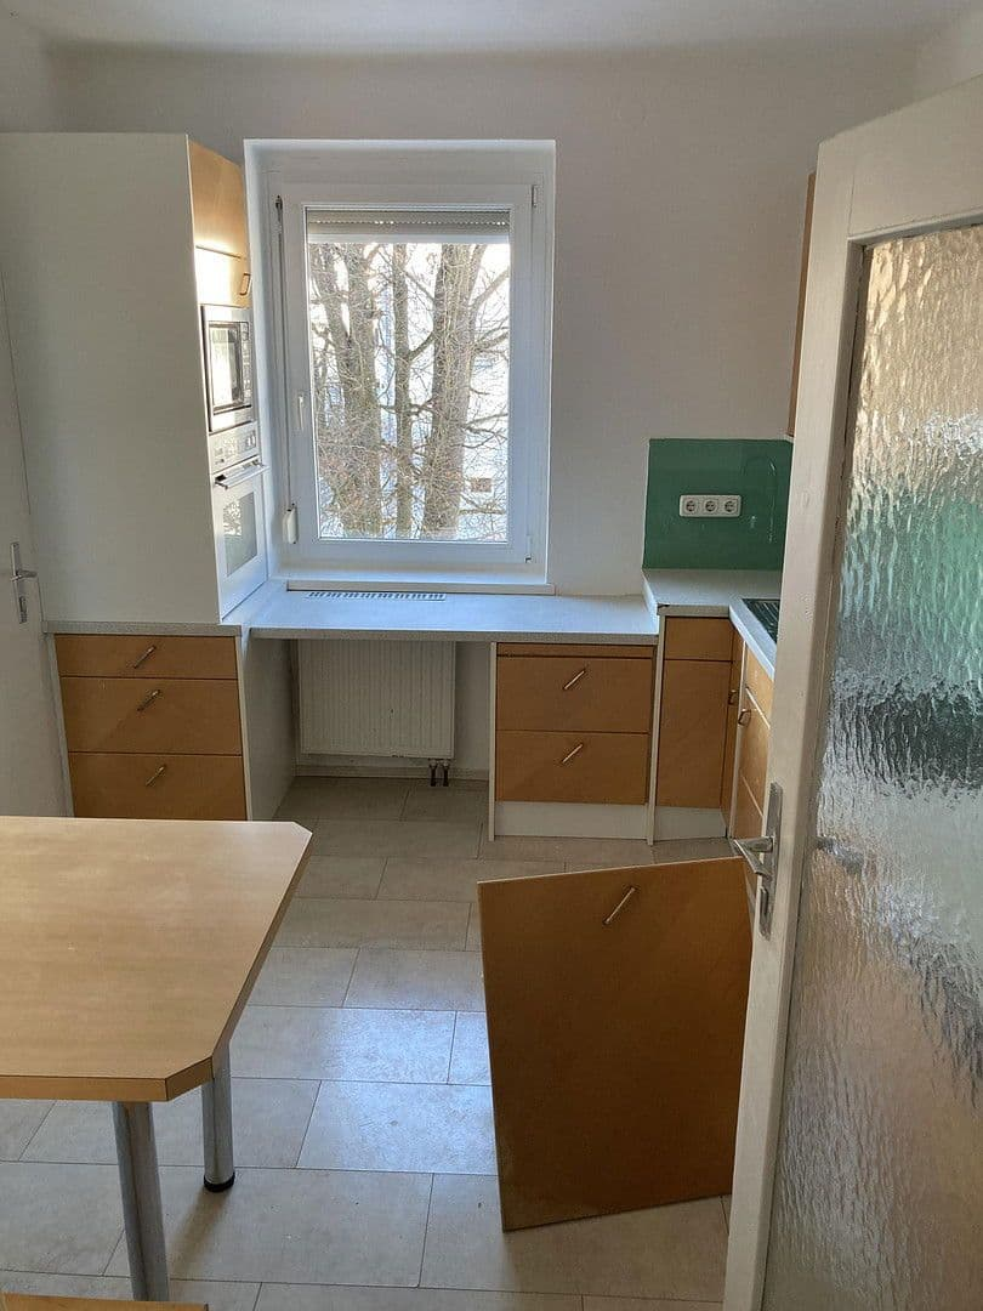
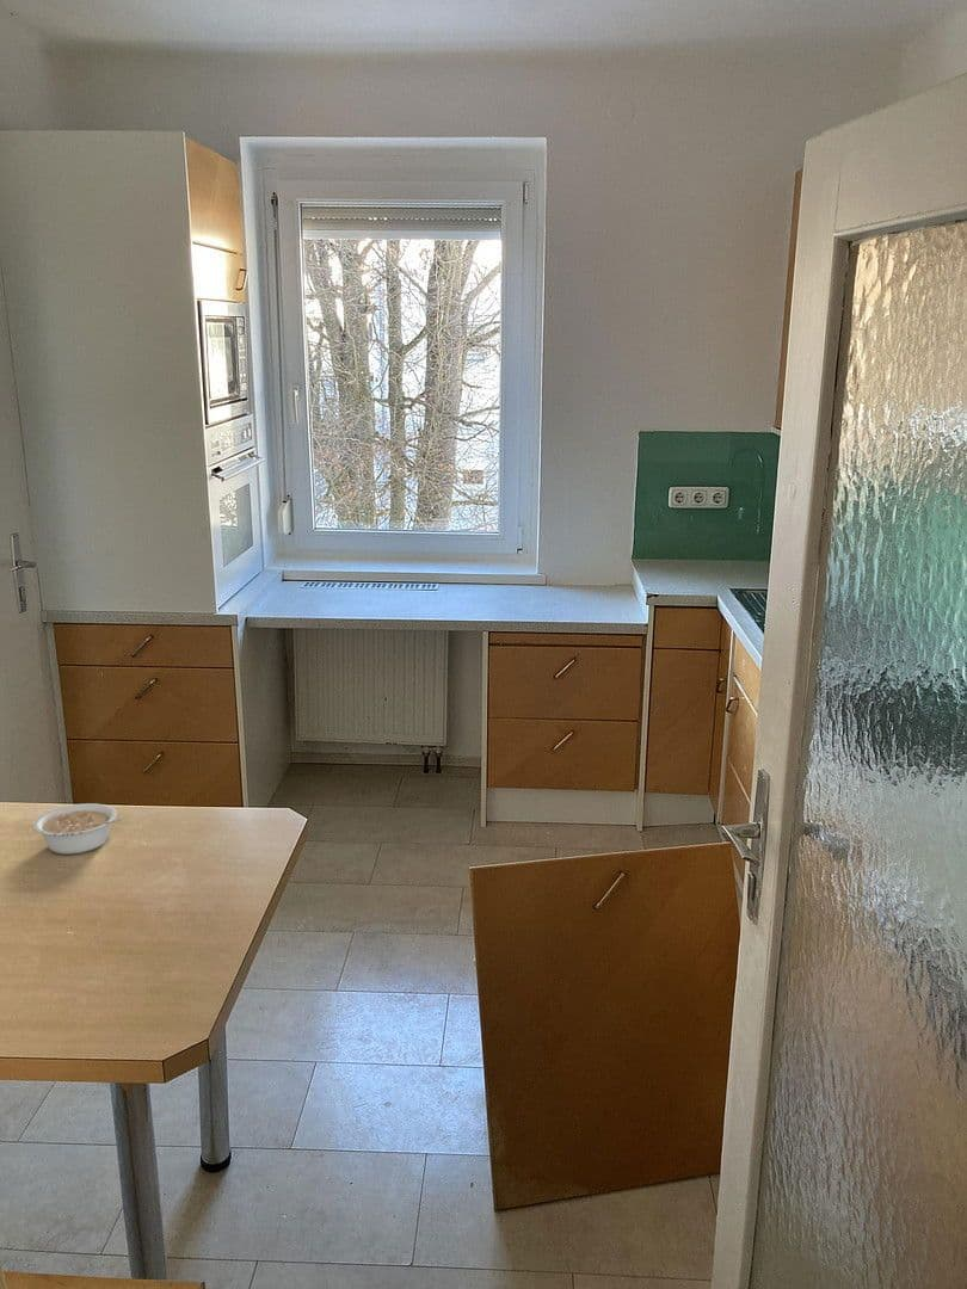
+ legume [32,802,124,856]
